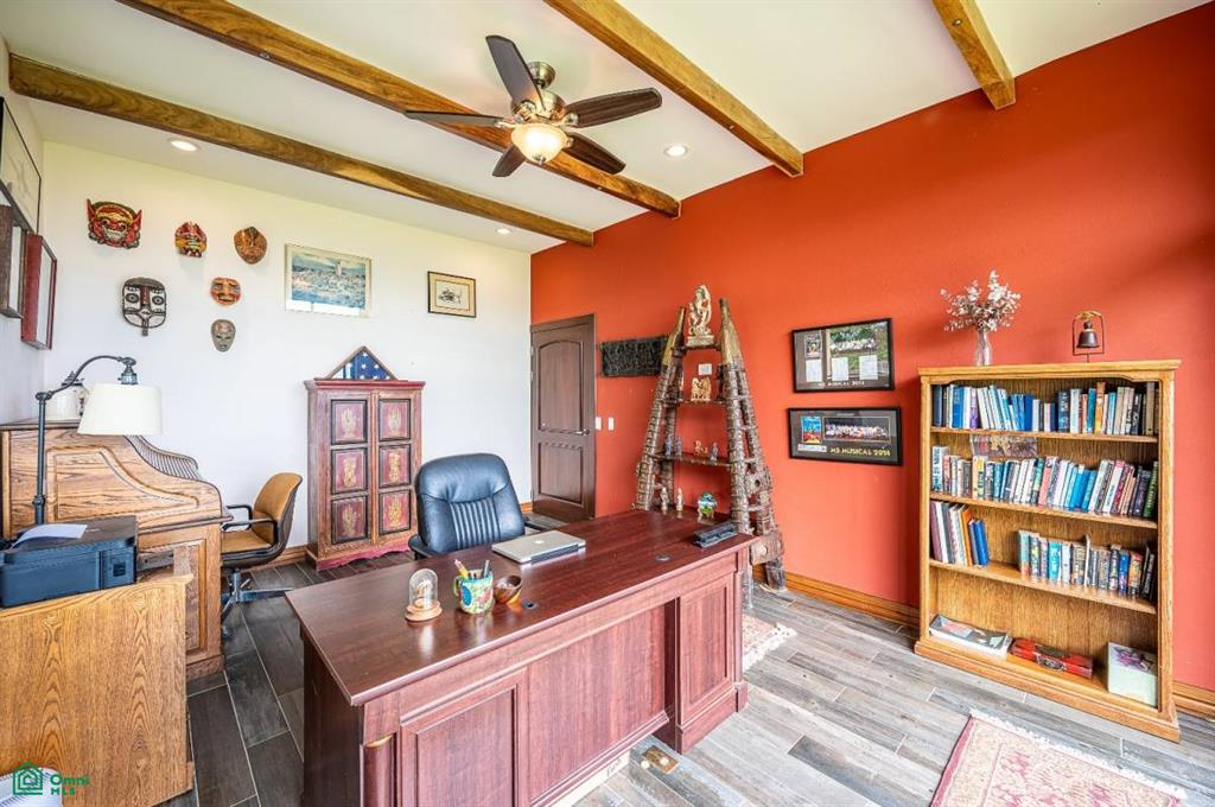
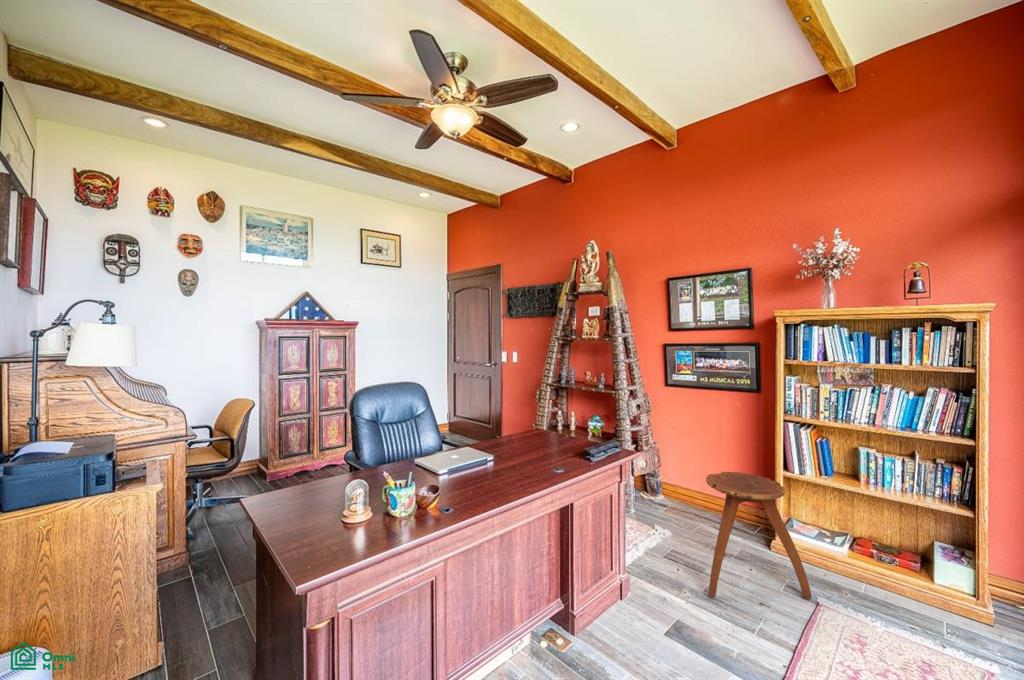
+ stool [705,471,813,600]
